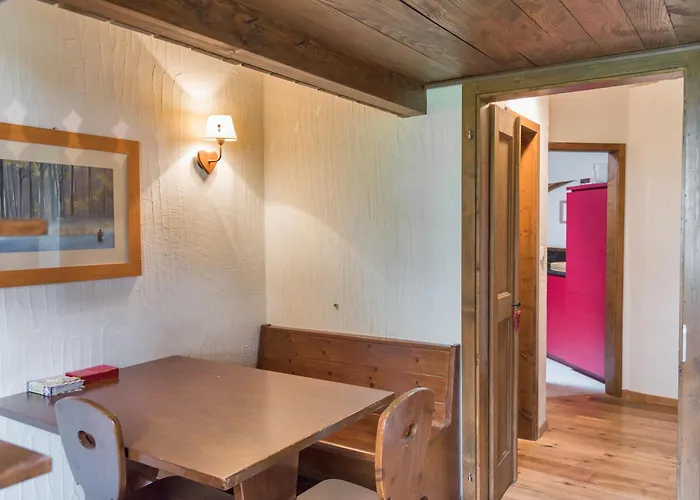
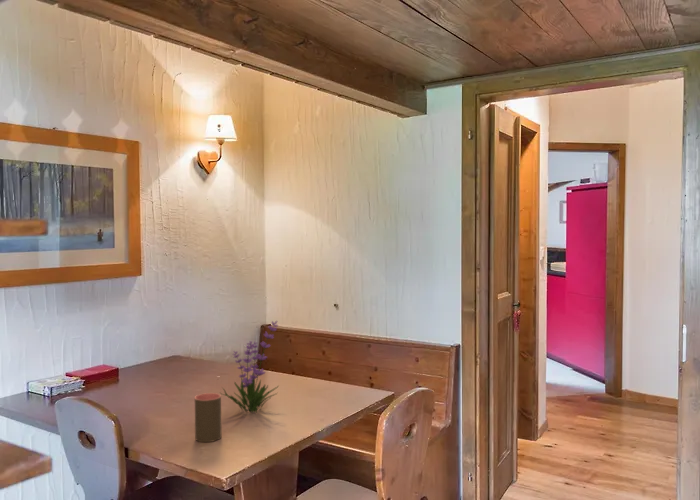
+ cup [194,392,223,443]
+ plant [221,320,280,414]
